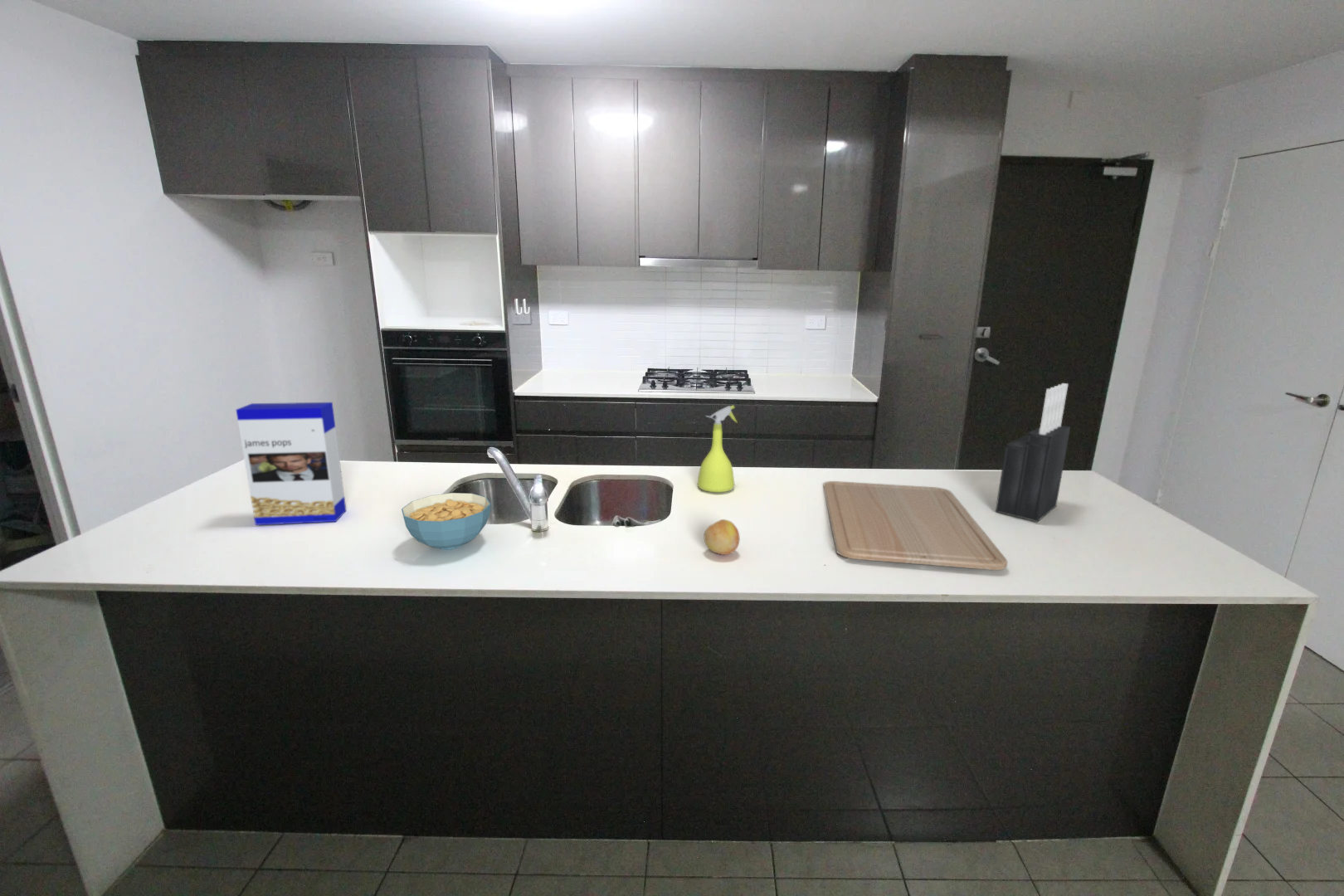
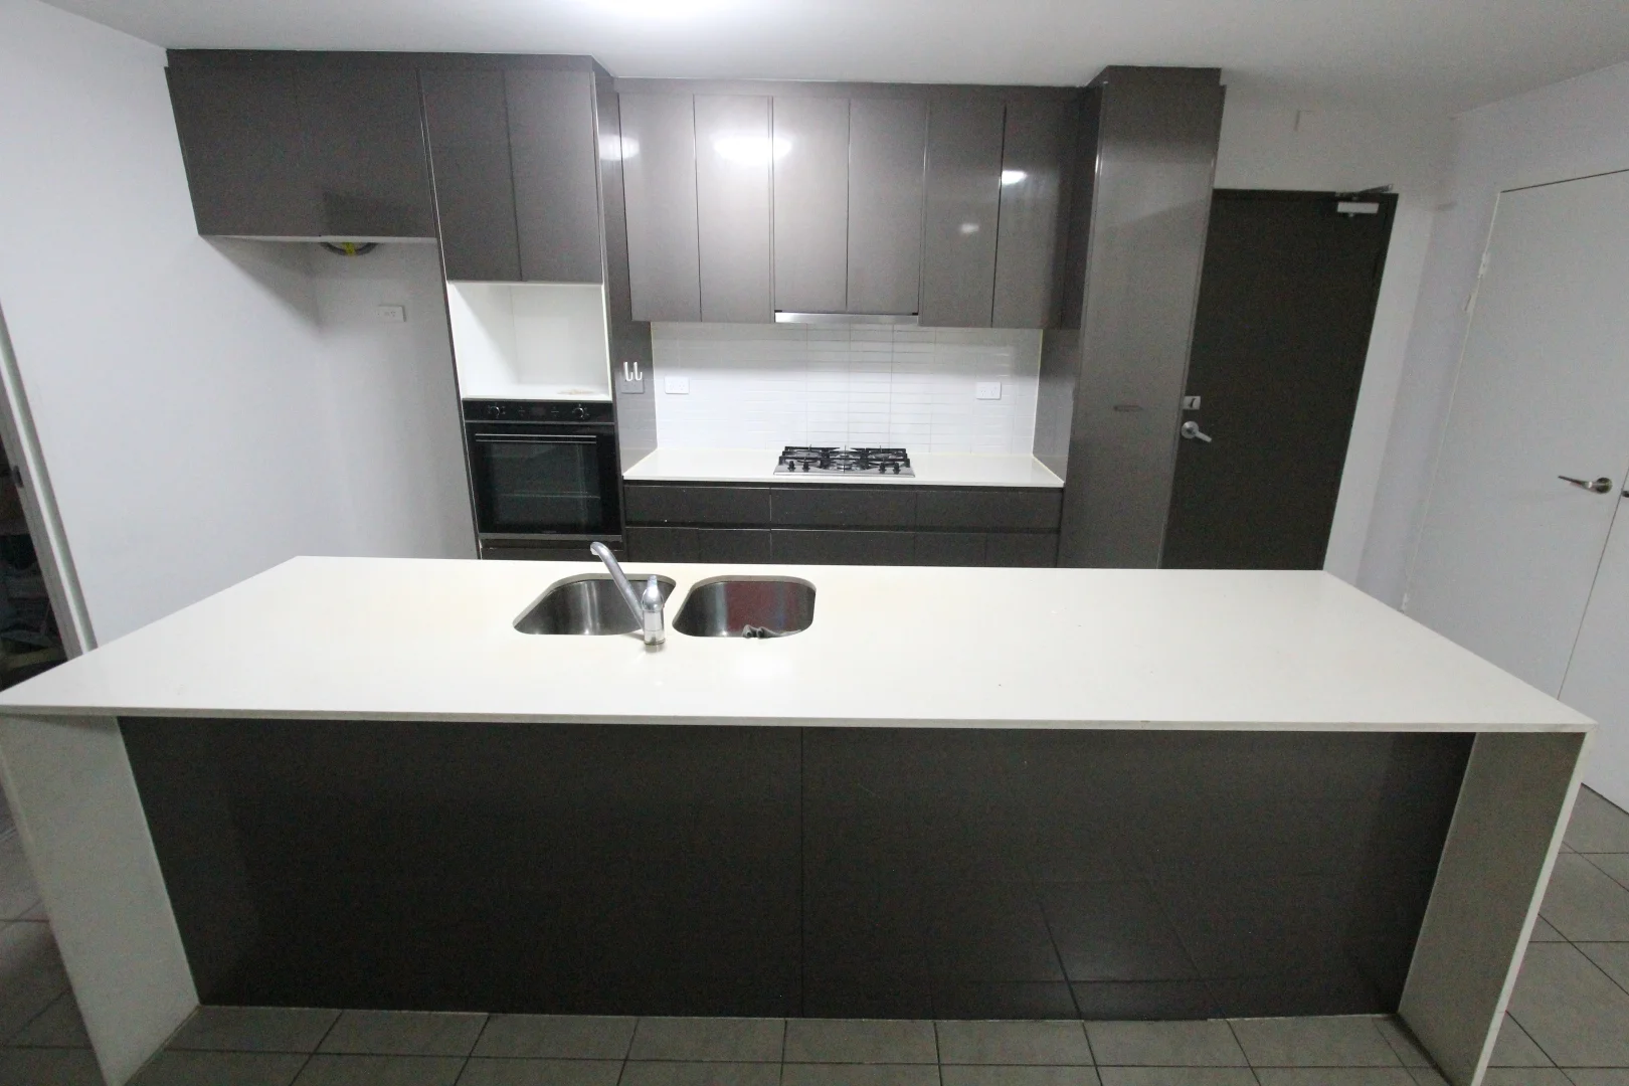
- fruit [703,519,741,556]
- cereal box [235,402,347,526]
- chopping board [822,480,1008,571]
- knife block [995,382,1071,523]
- spray bottle [697,405,738,493]
- cereal bowl [401,492,491,550]
